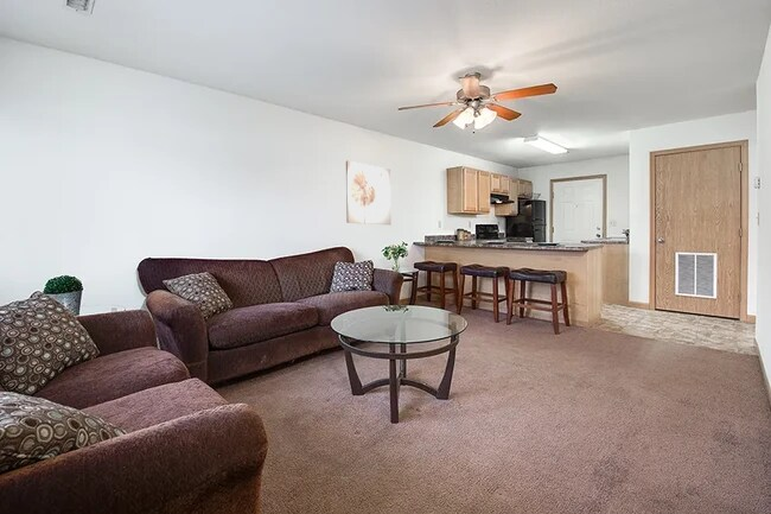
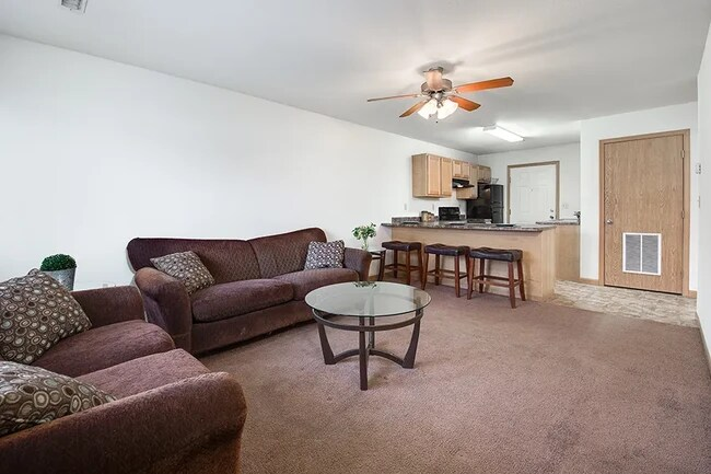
- wall art [345,160,393,226]
